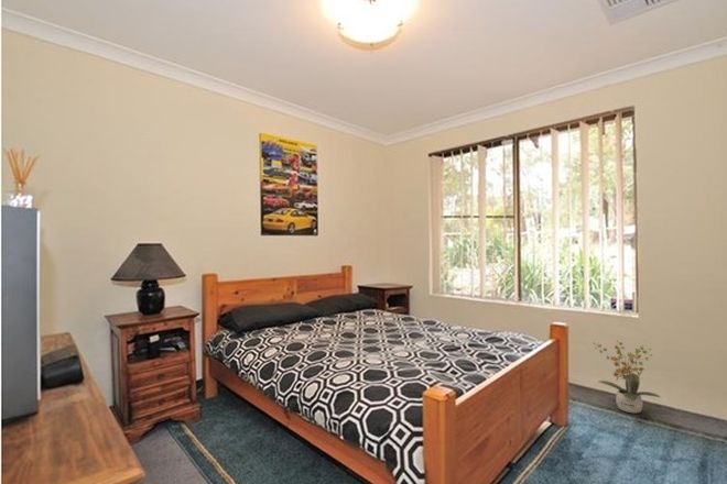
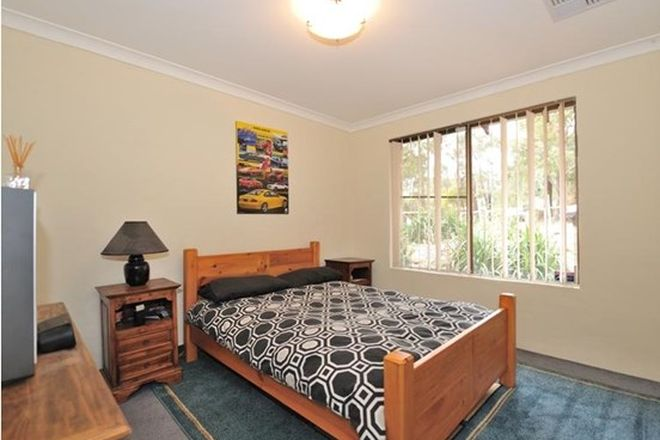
- potted plant [593,339,661,414]
